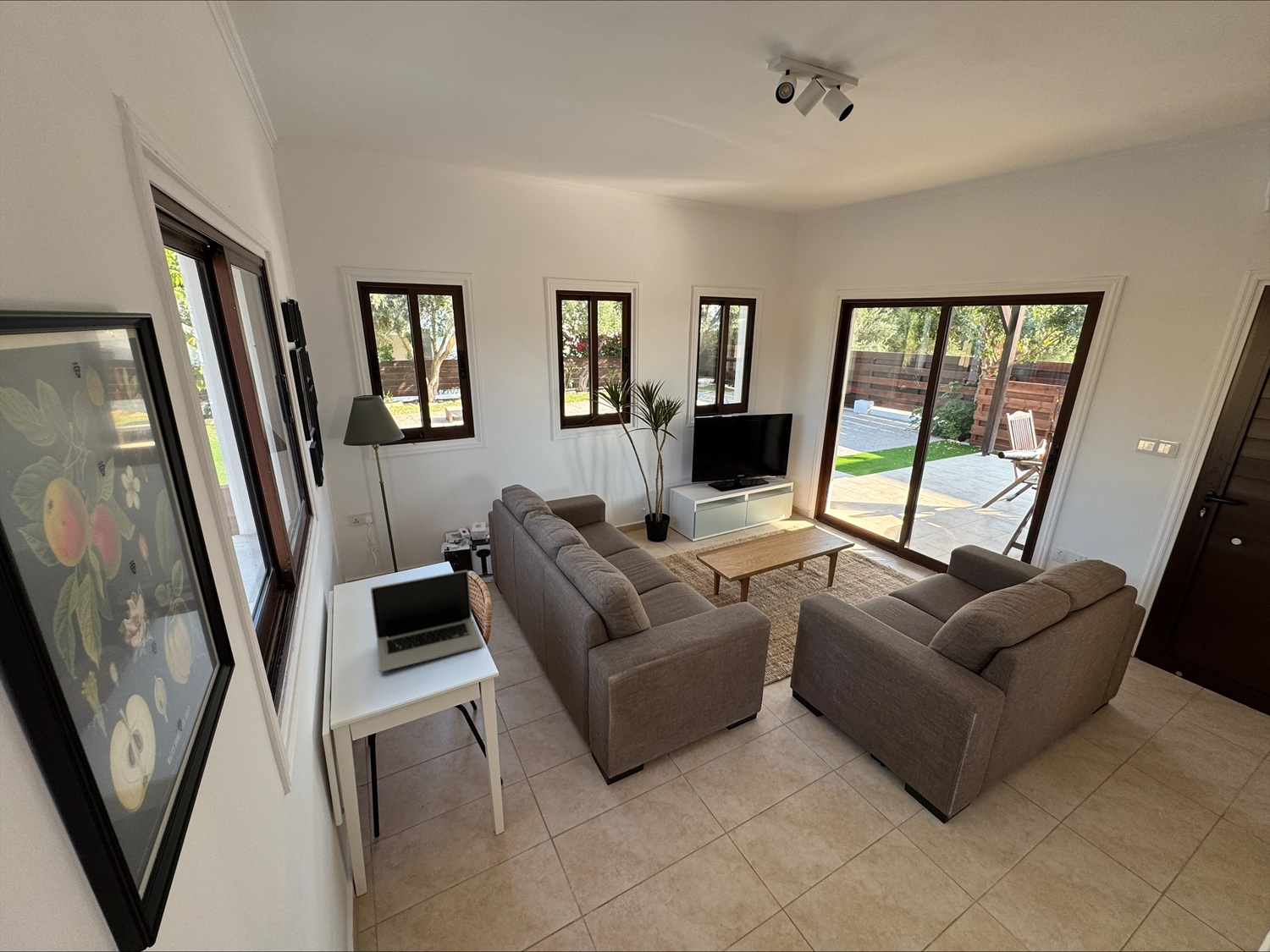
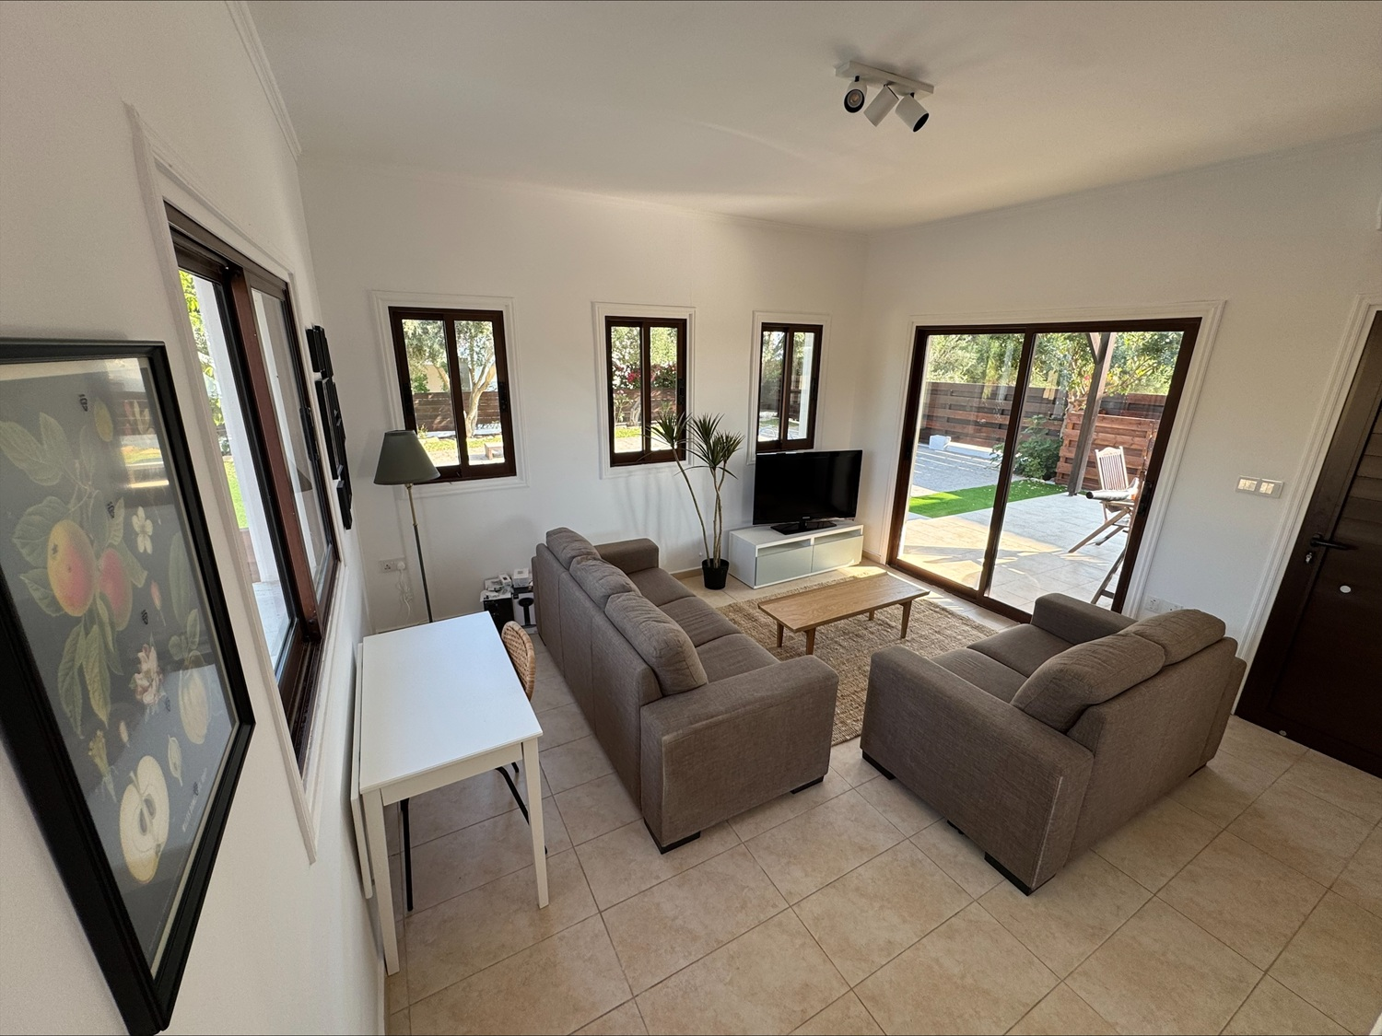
- laptop [370,570,483,673]
